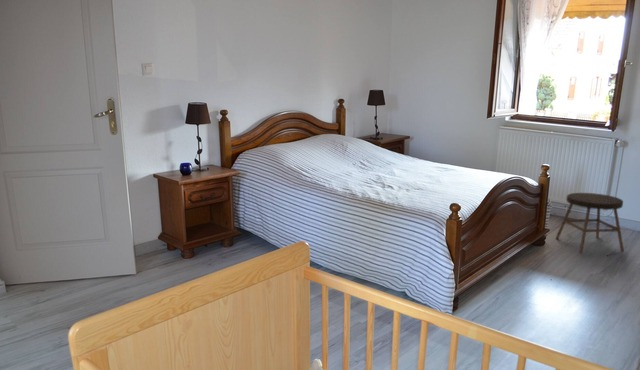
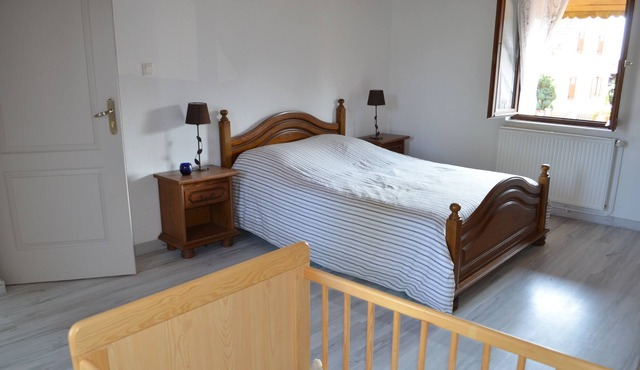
- stool [555,192,625,254]
